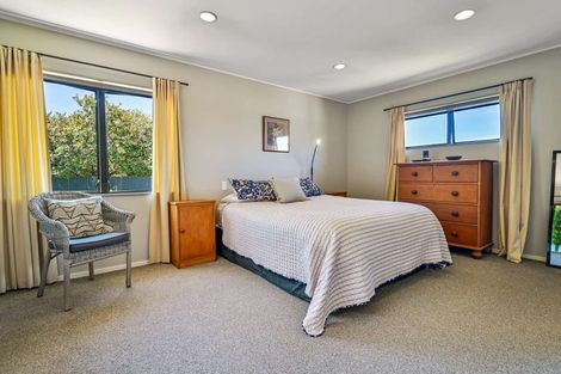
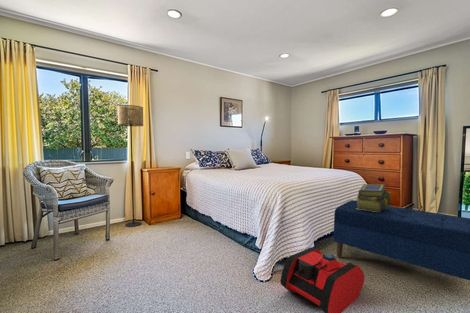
+ backpack [280,246,365,313]
+ floor lamp [117,104,144,228]
+ stack of books [355,183,393,212]
+ bench [333,199,470,282]
